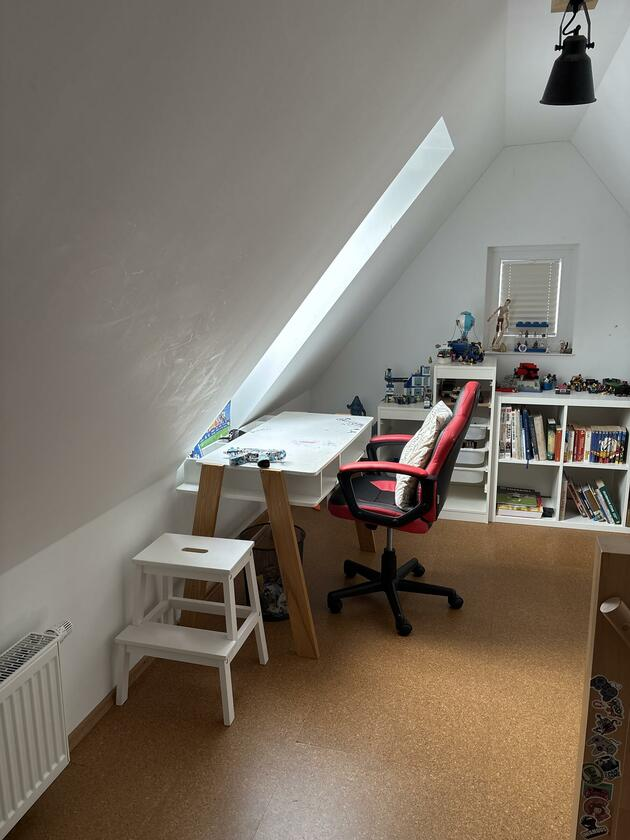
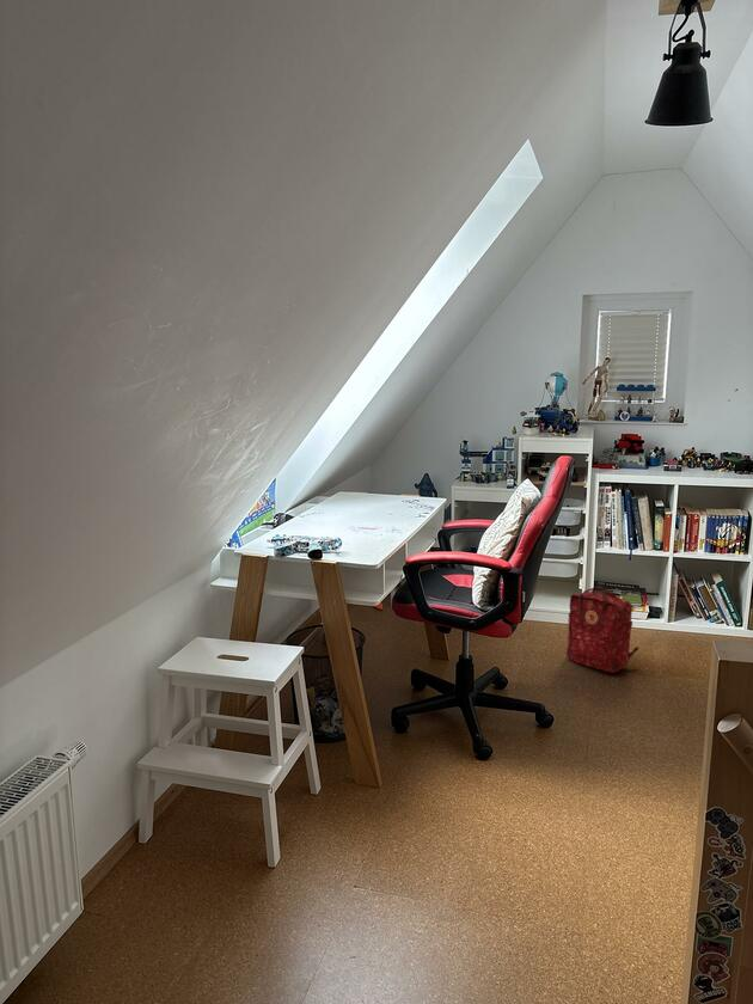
+ backpack [565,584,639,674]
